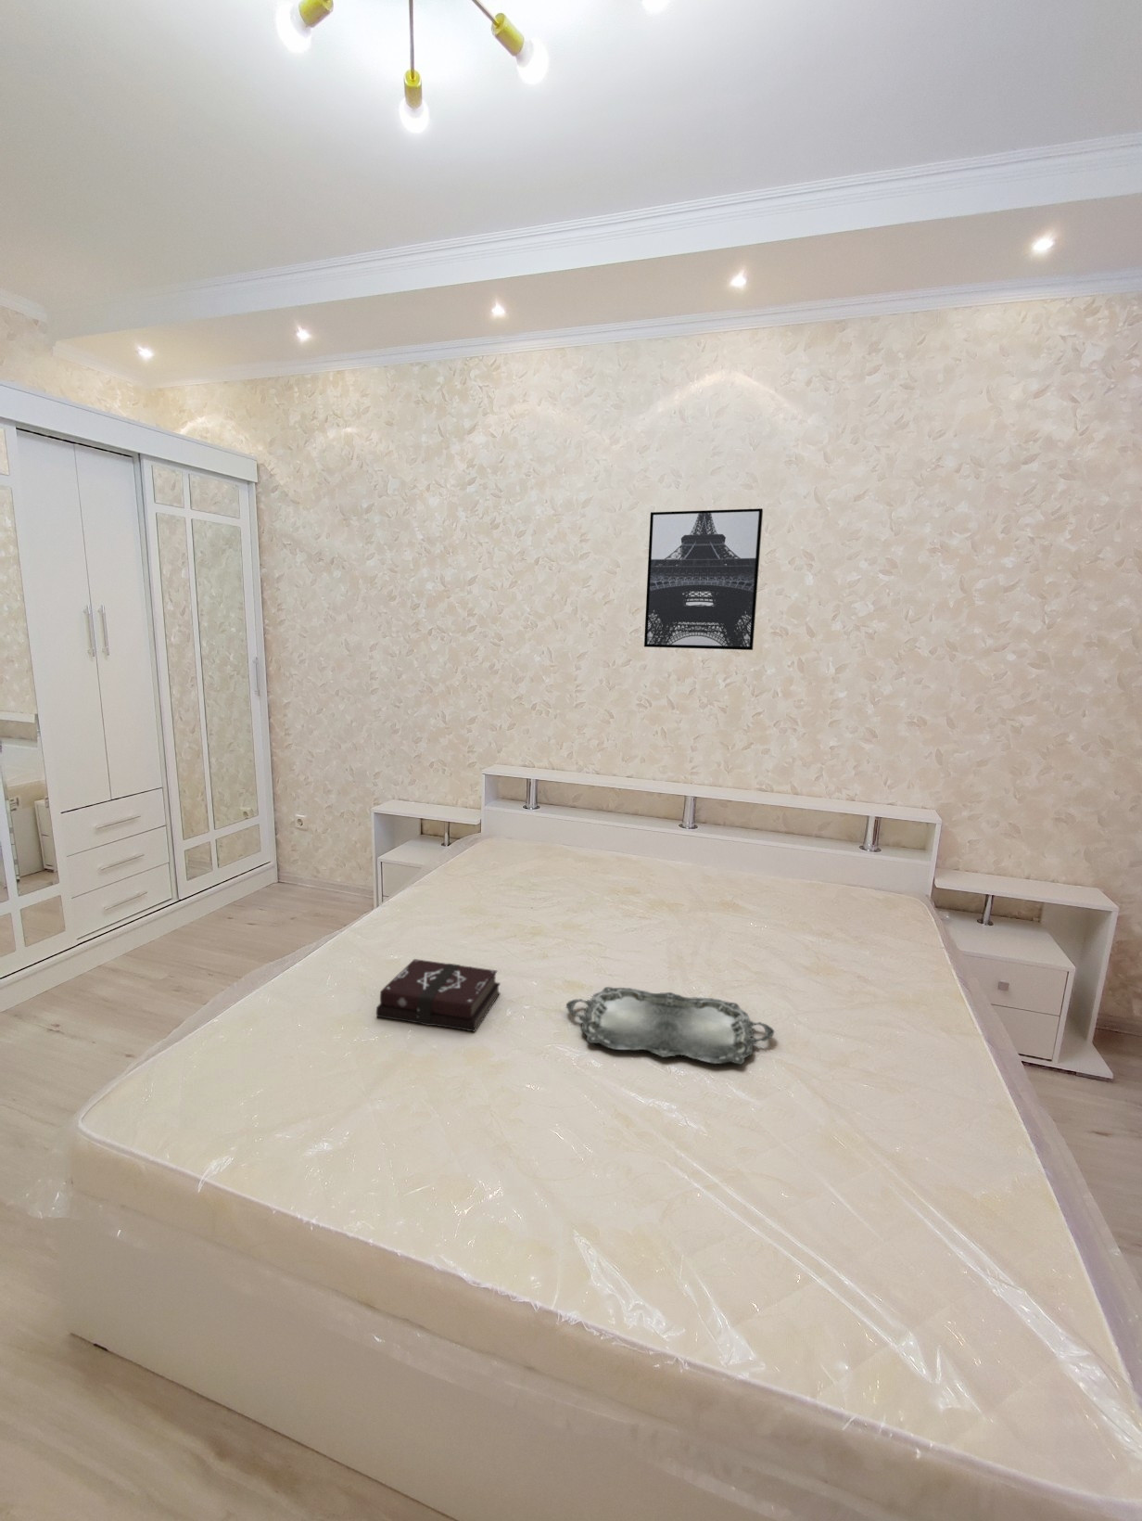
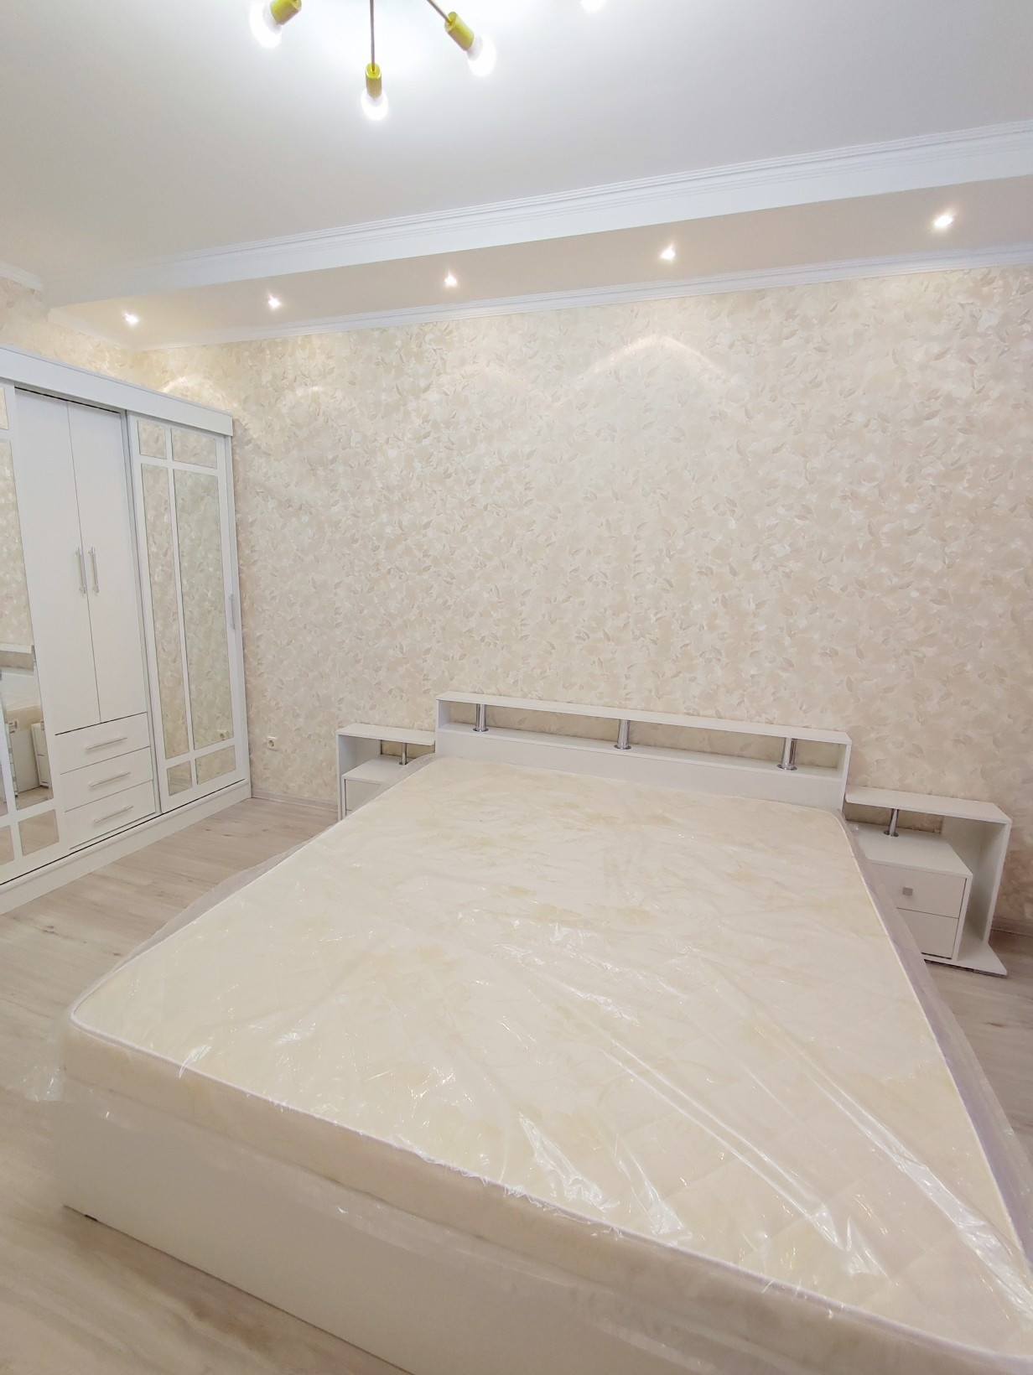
- wall art [643,508,764,651]
- serving tray [565,986,775,1065]
- hardback book [375,958,501,1032]
